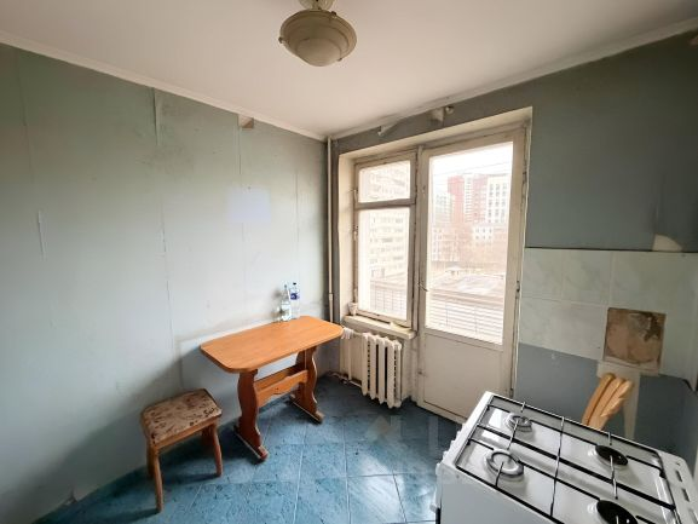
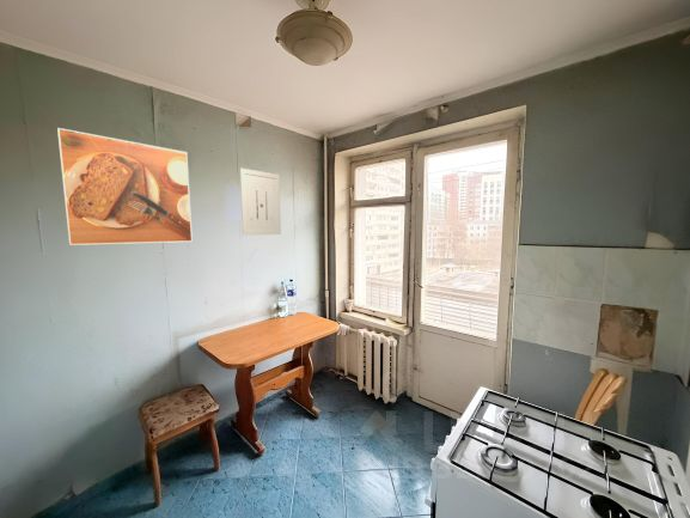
+ wall art [239,167,282,236]
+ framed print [56,127,194,246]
